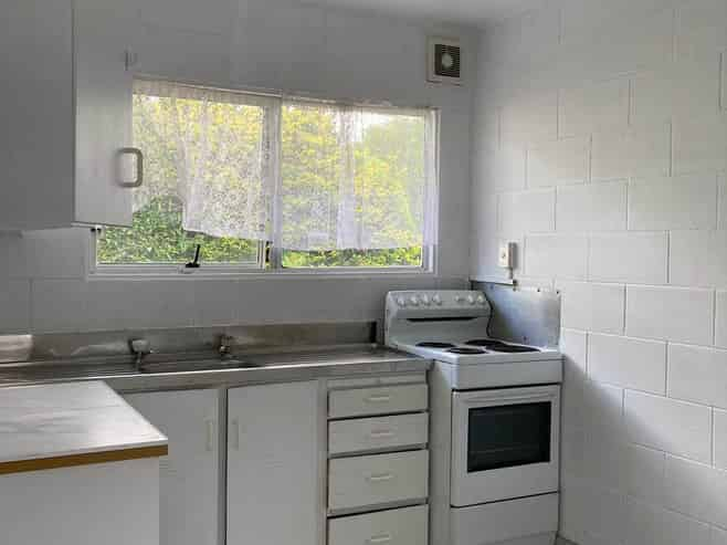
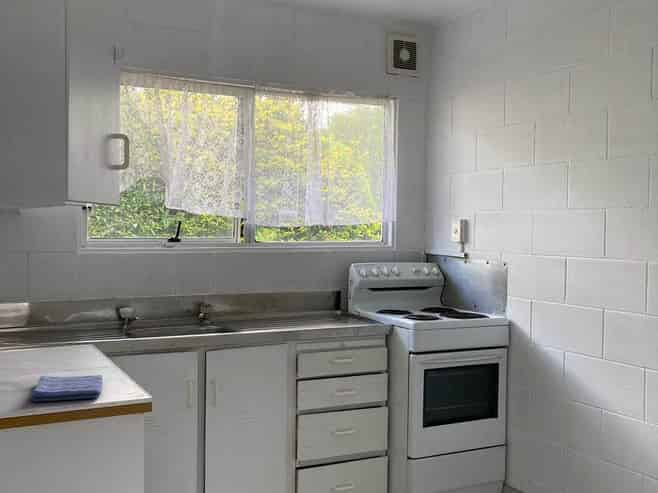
+ dish towel [29,374,104,403]
